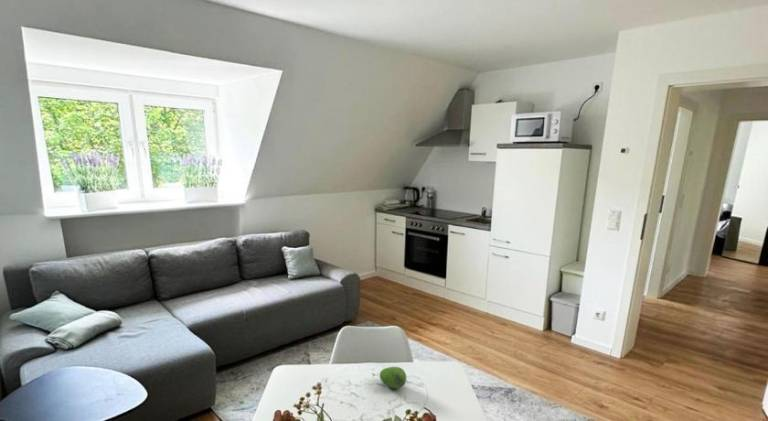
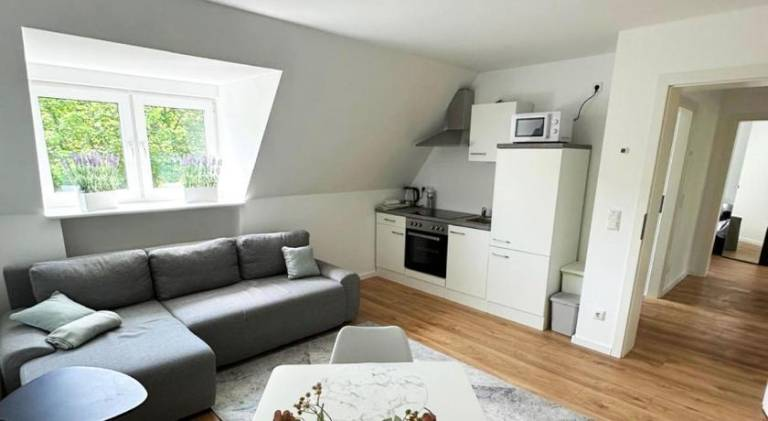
- fruit [379,366,407,390]
